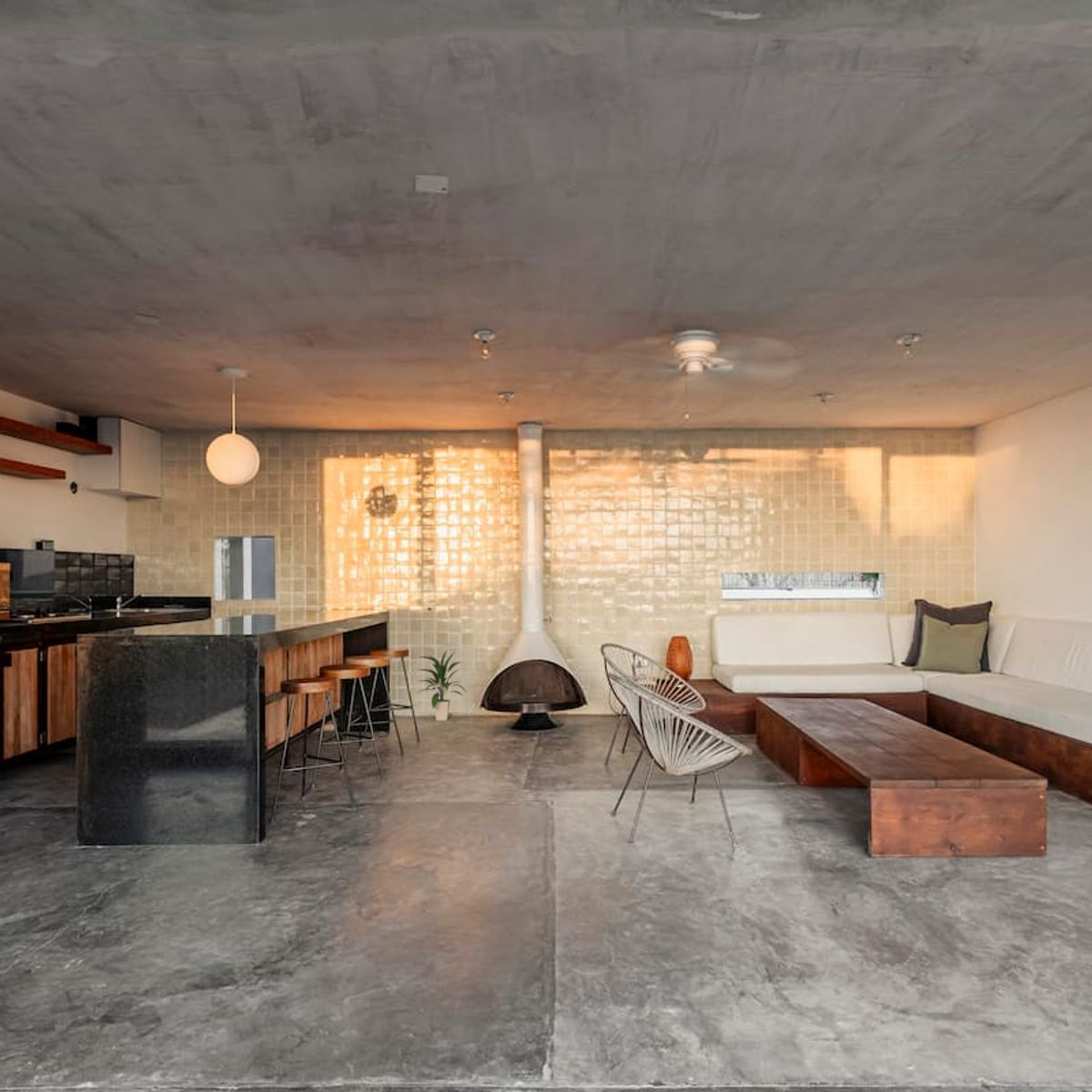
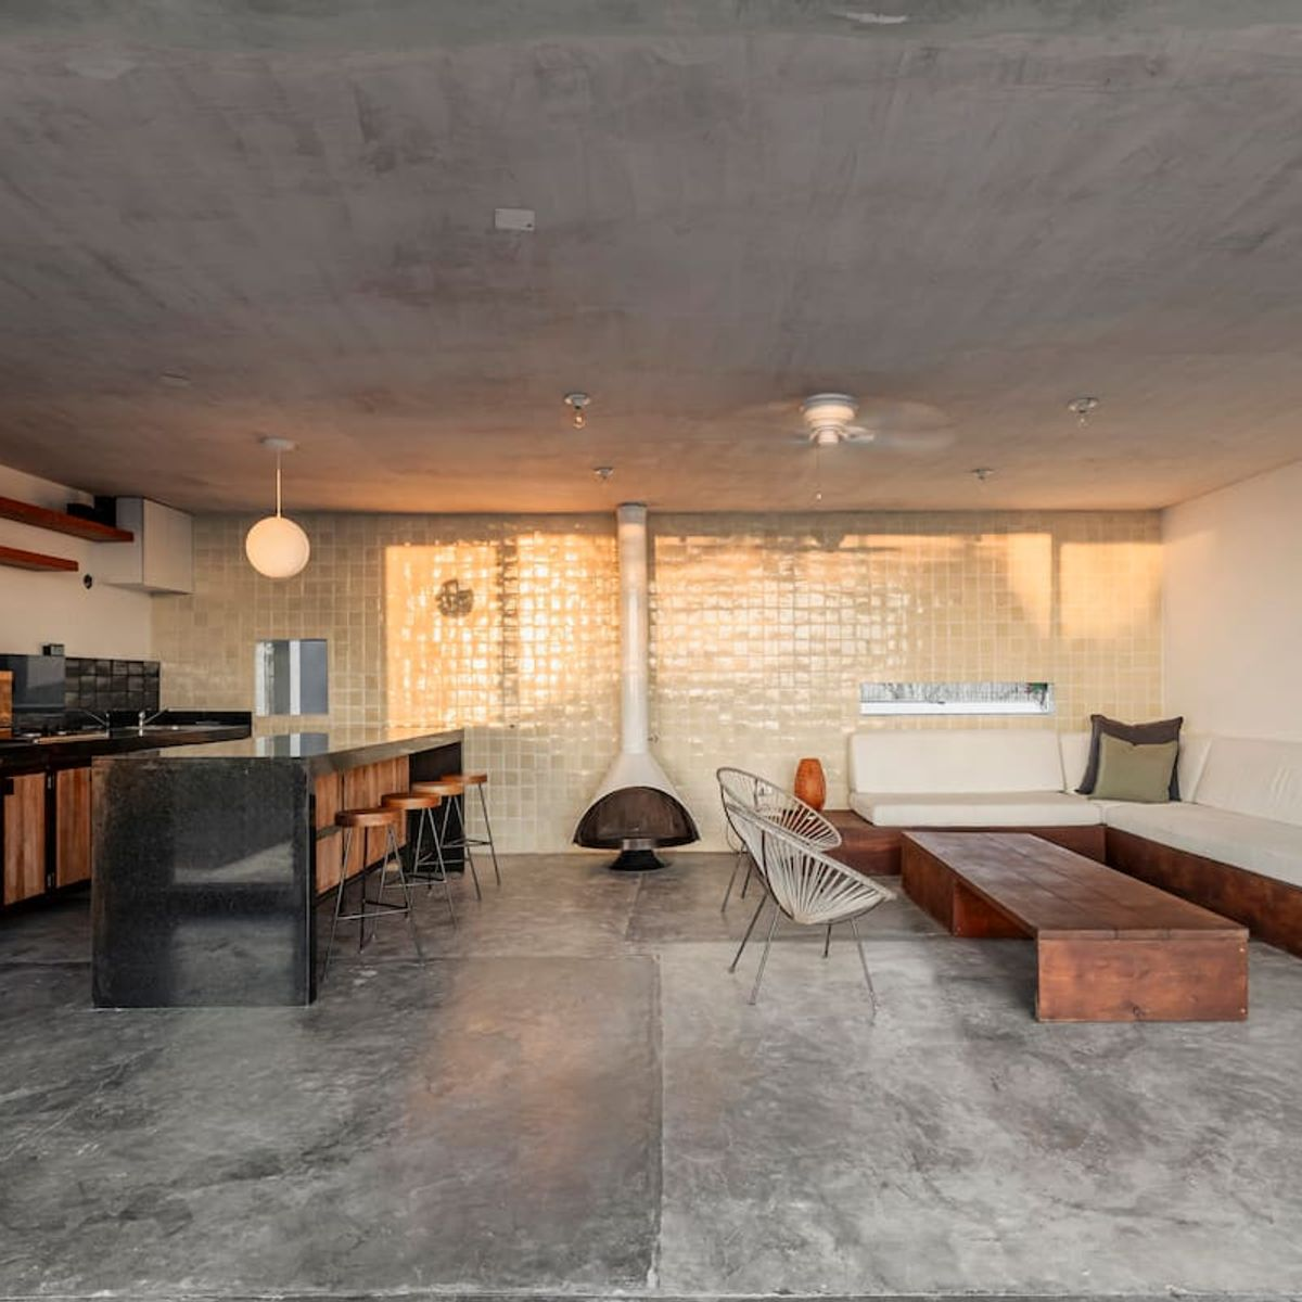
- indoor plant [416,648,467,722]
